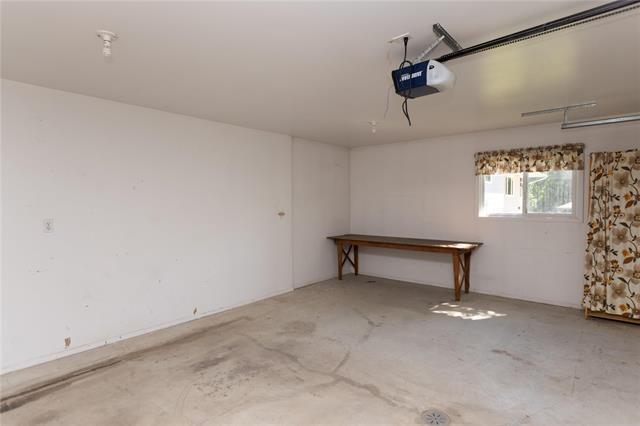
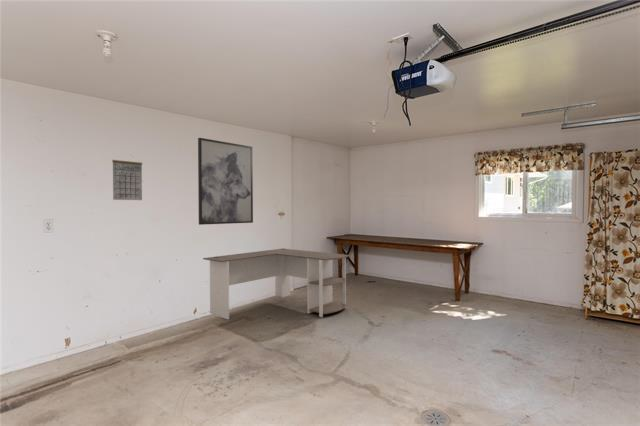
+ calendar [111,154,143,201]
+ wall art [197,137,254,226]
+ desk [202,248,350,321]
